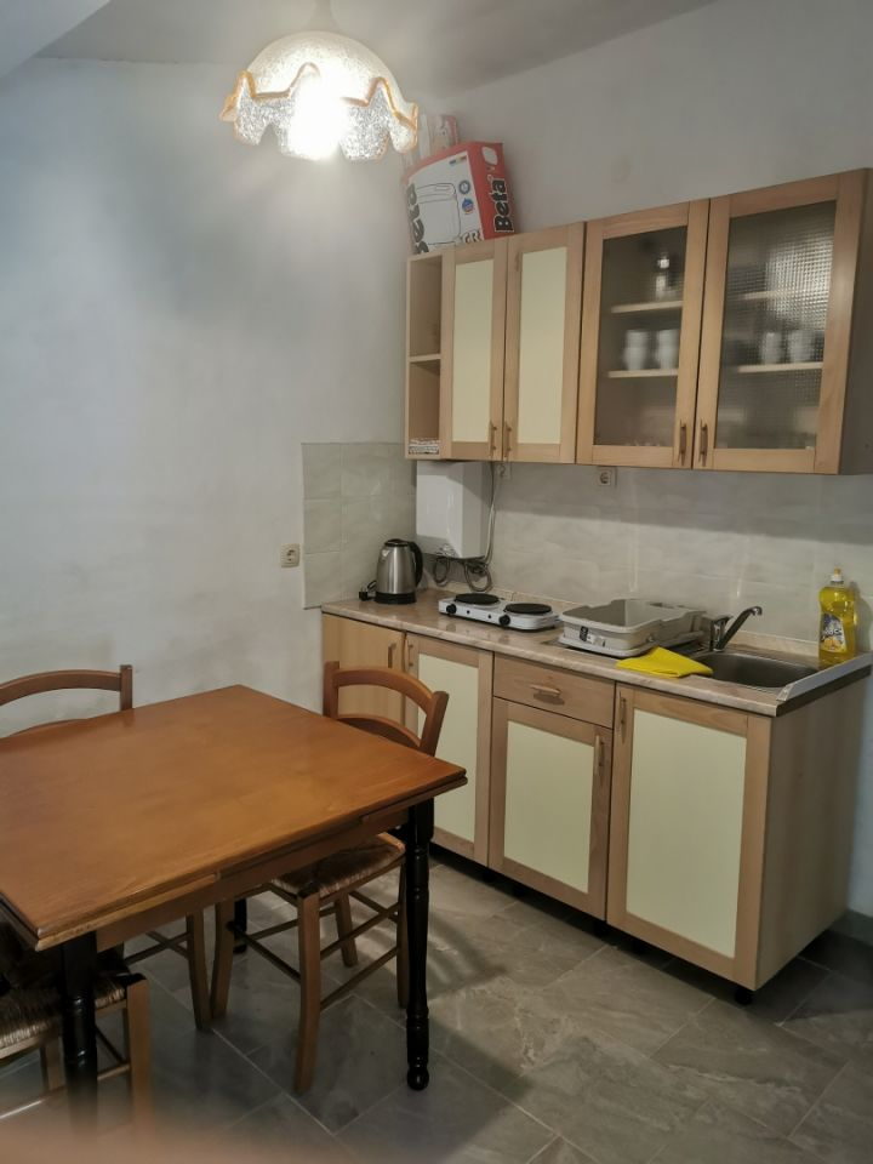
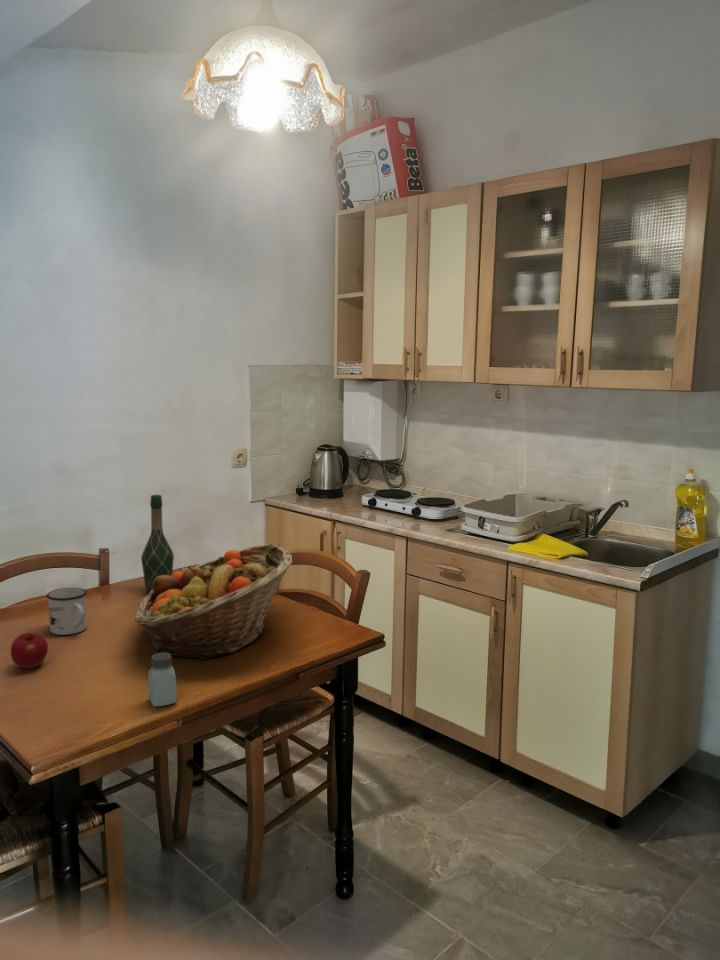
+ fruit basket [133,543,294,660]
+ wine bottle [140,494,175,594]
+ apple [10,632,49,669]
+ saltshaker [147,652,178,708]
+ mug [46,587,88,636]
